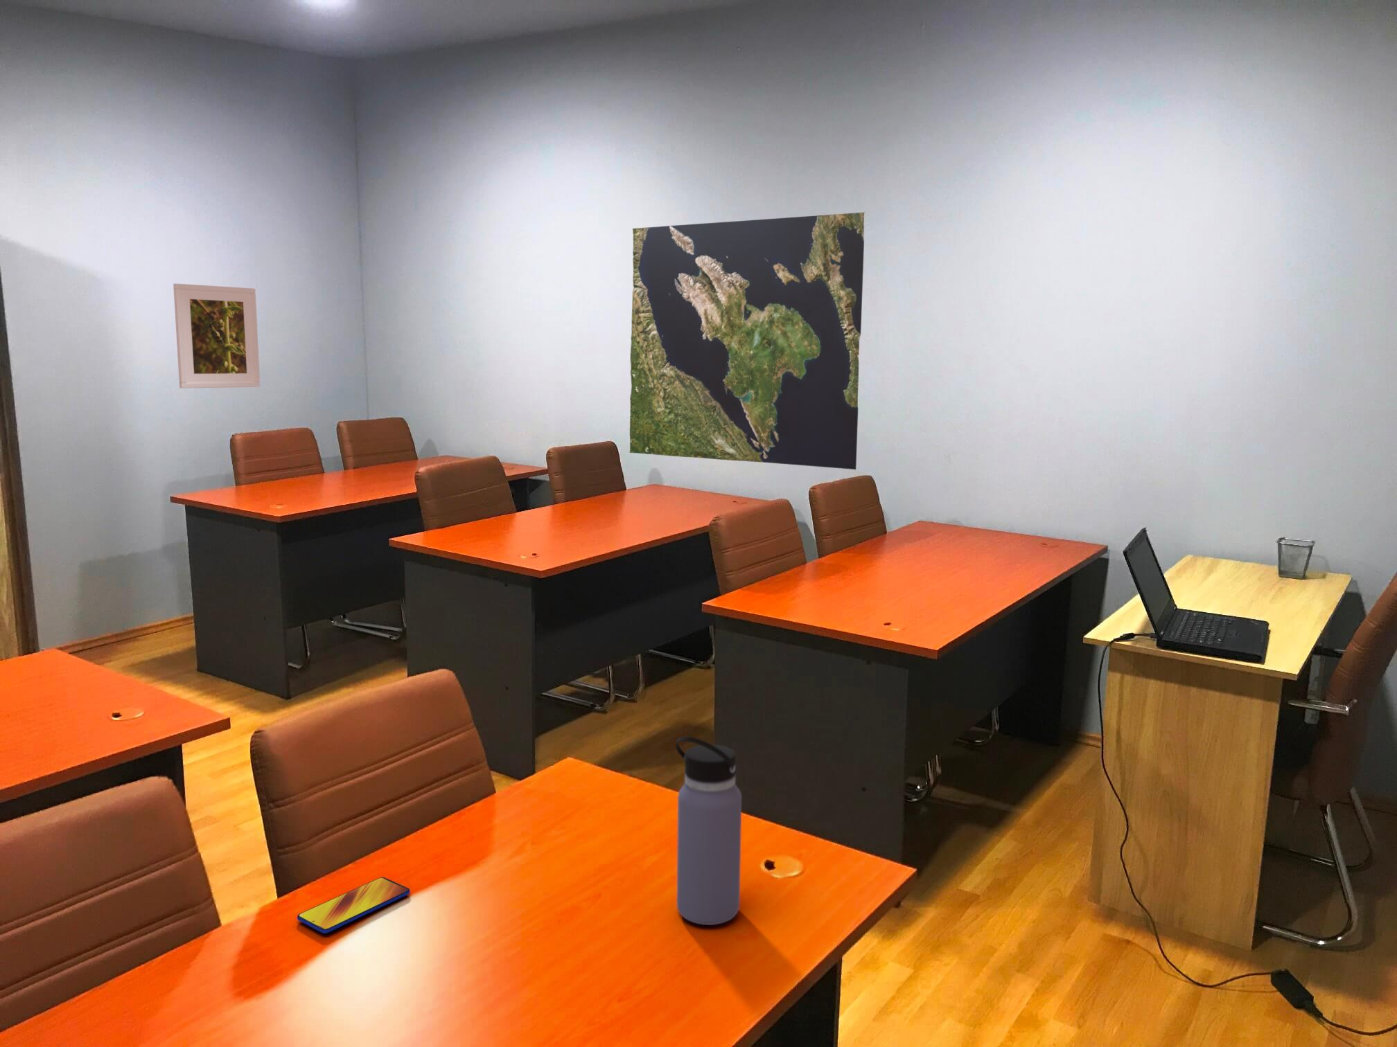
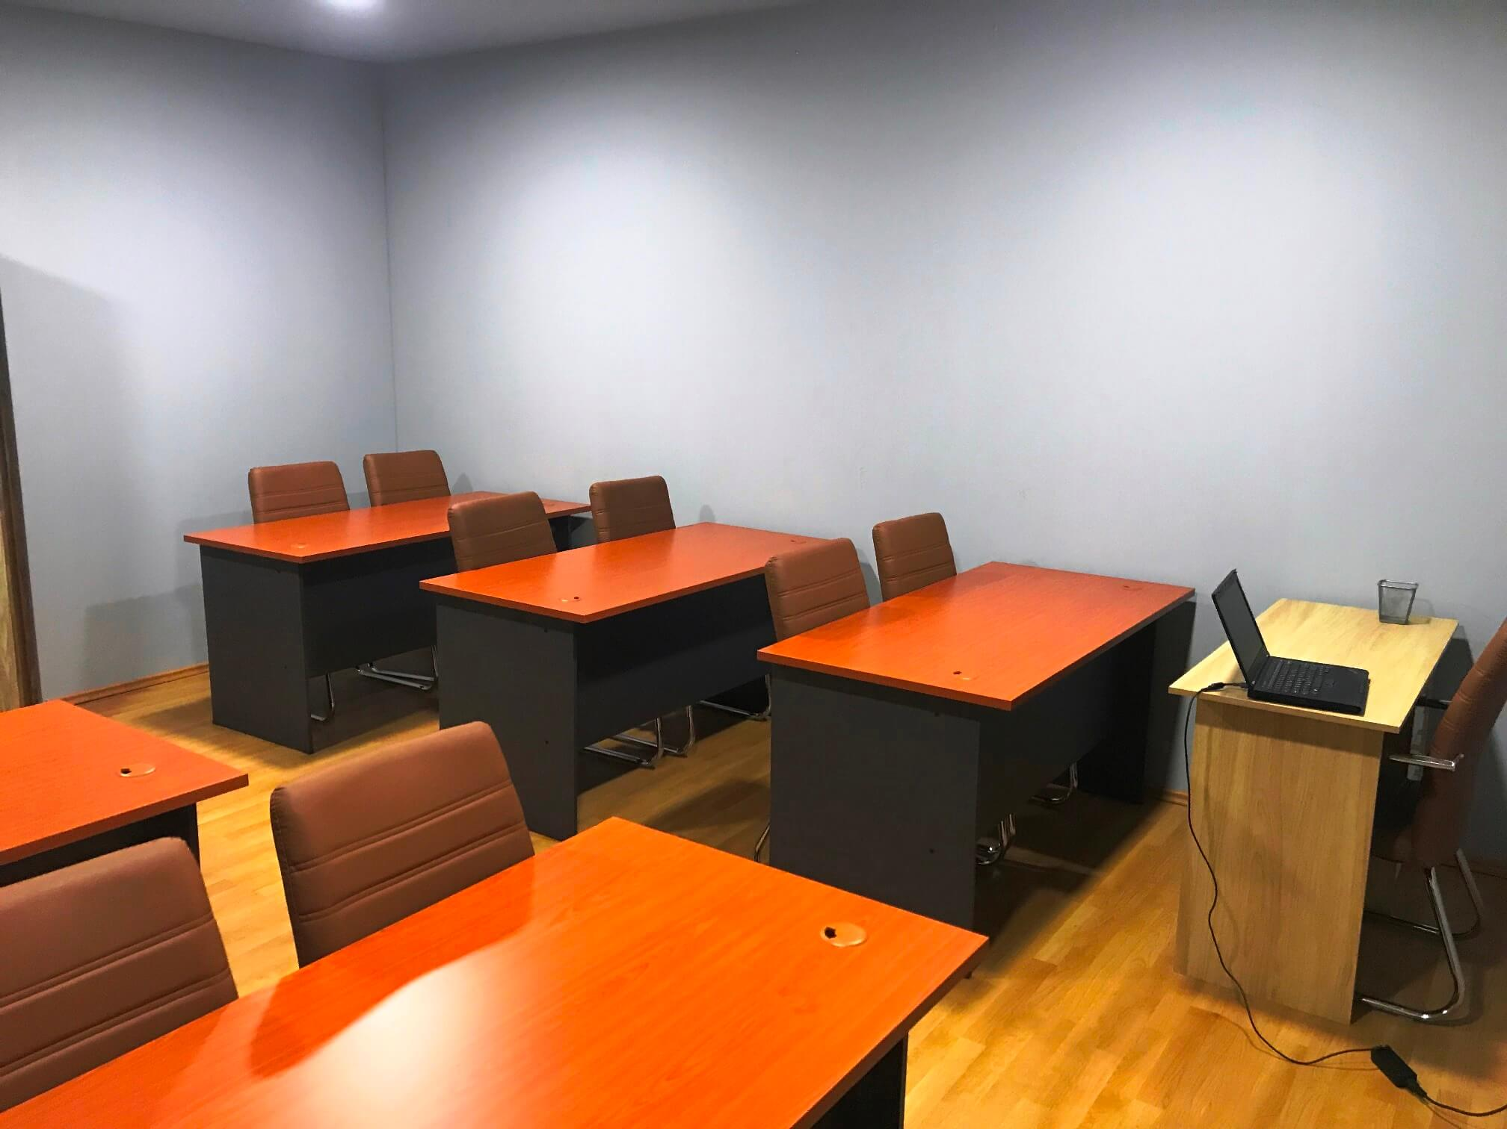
- water bottle [675,736,743,926]
- world map [628,212,865,471]
- smartphone [297,877,411,934]
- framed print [173,284,261,389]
